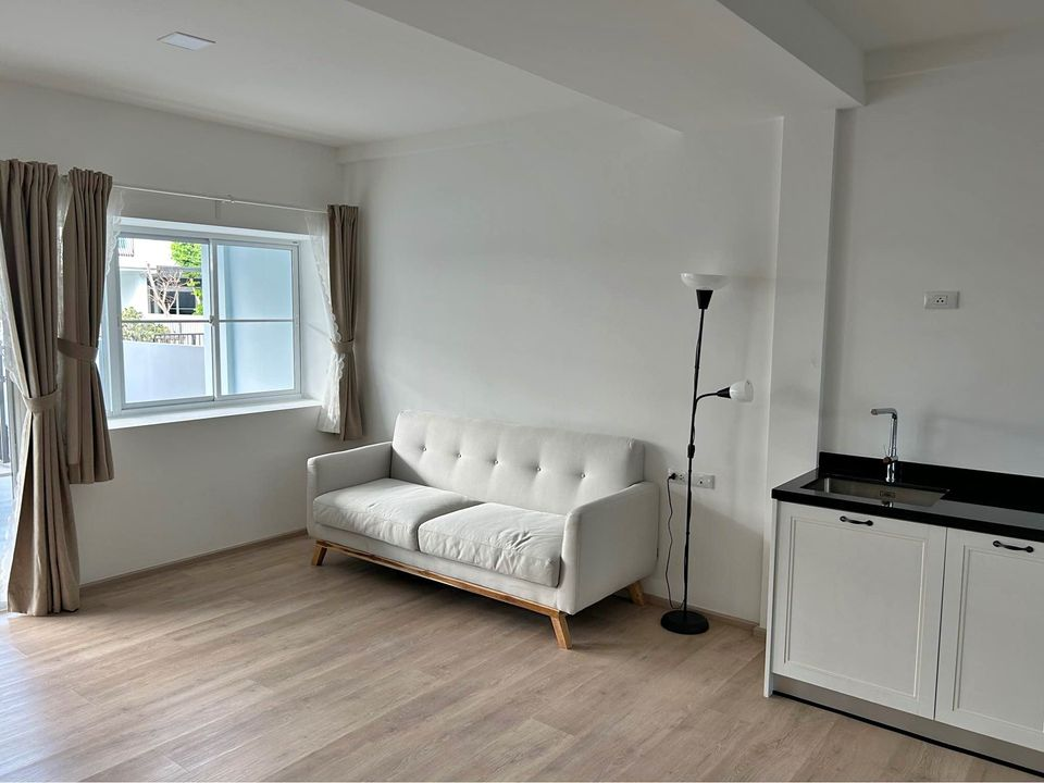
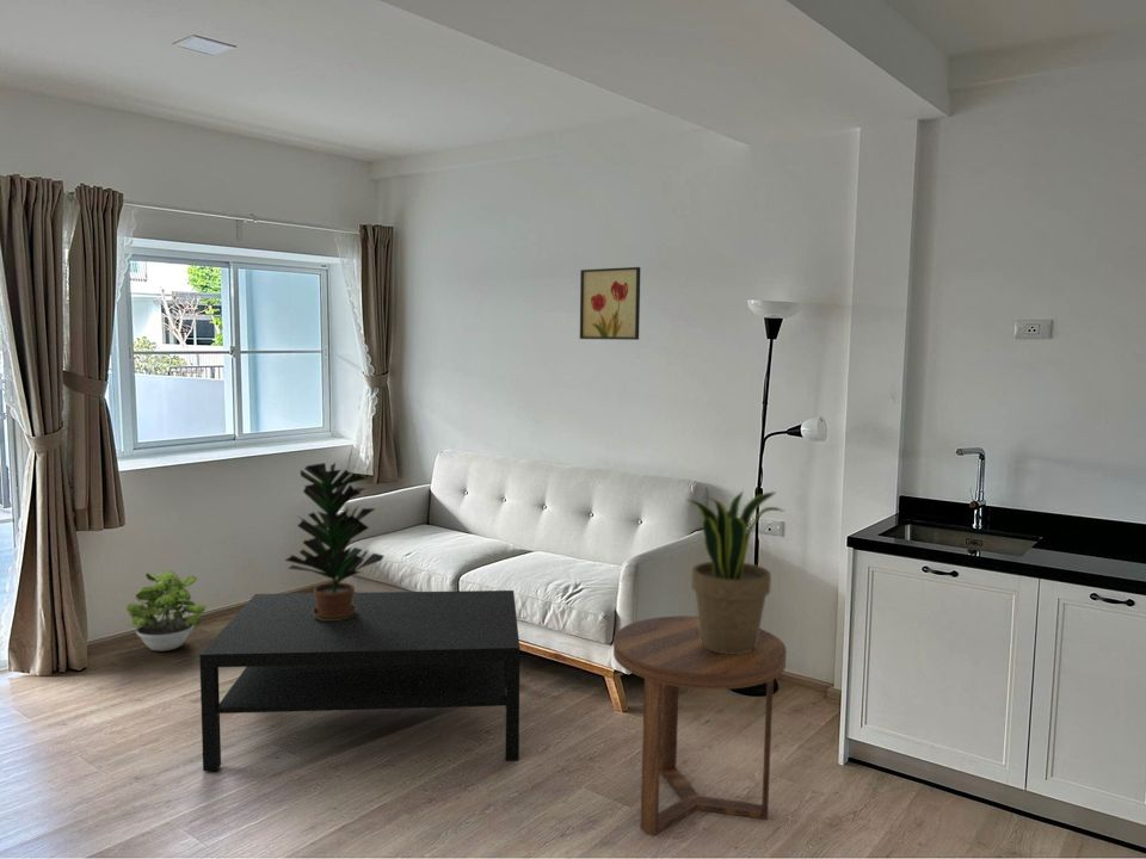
+ coffee table [198,589,520,772]
+ side table [612,614,788,836]
+ wall art [579,266,641,341]
+ potted plant [686,489,787,654]
+ potted plant [283,462,384,620]
+ potted plant [125,570,208,653]
